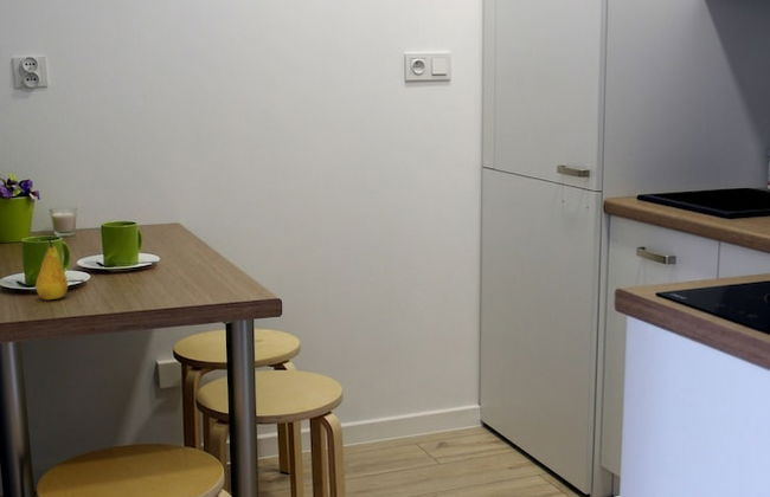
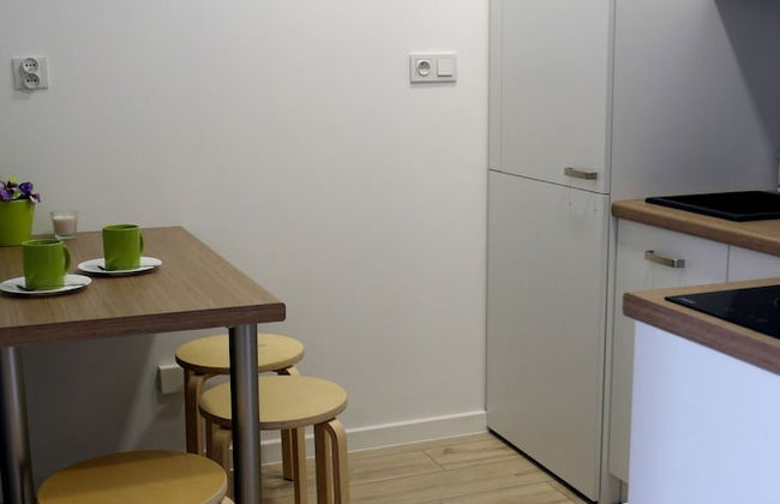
- fruit [34,237,69,301]
